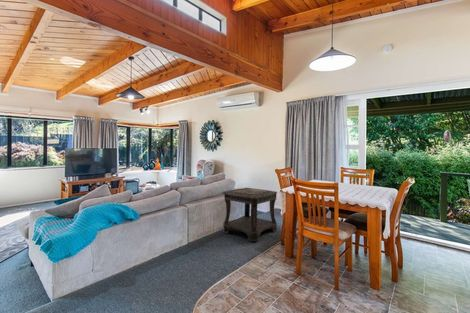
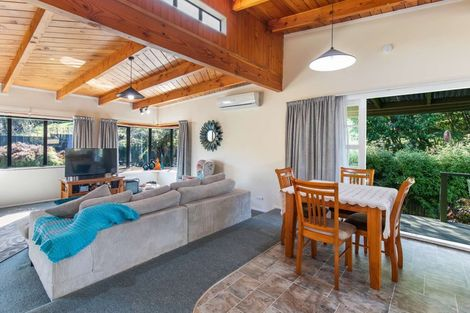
- side table [221,187,278,242]
